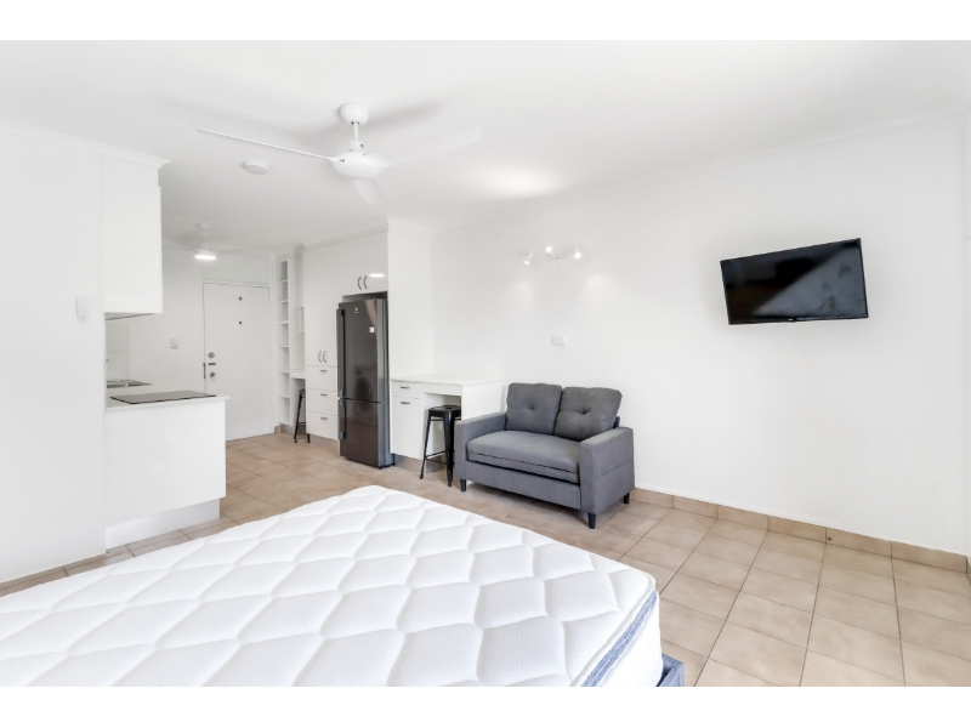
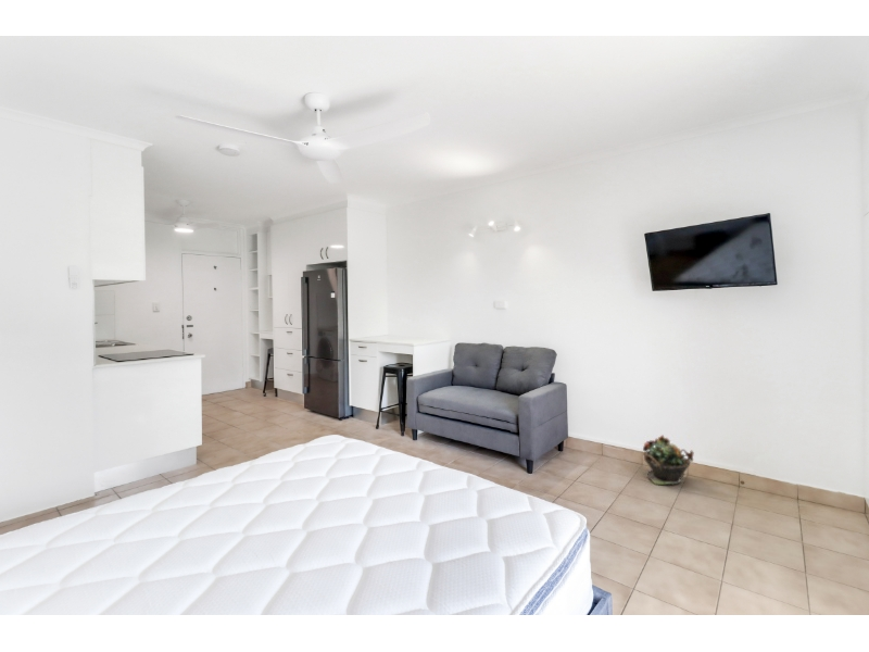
+ potted plant [641,434,694,486]
